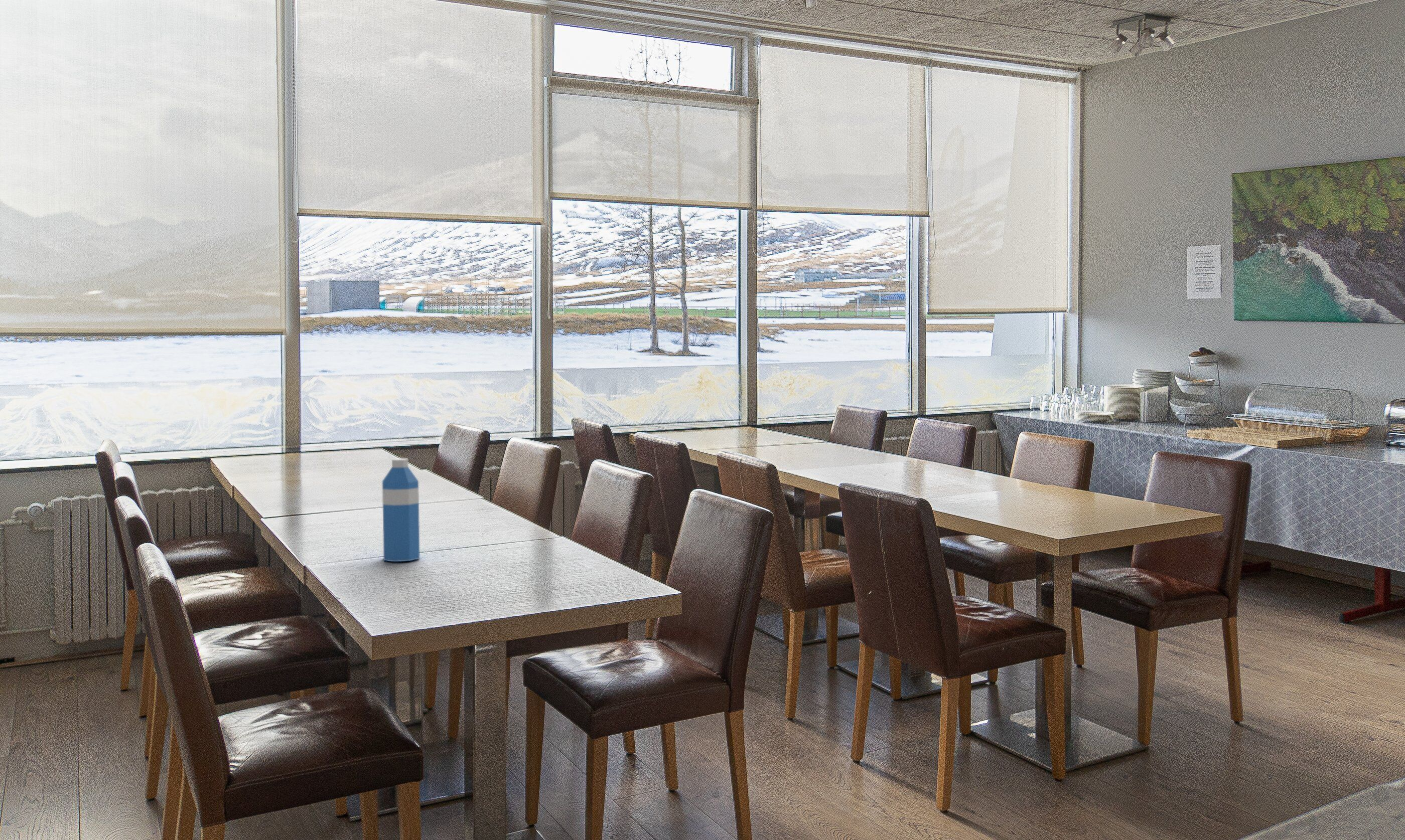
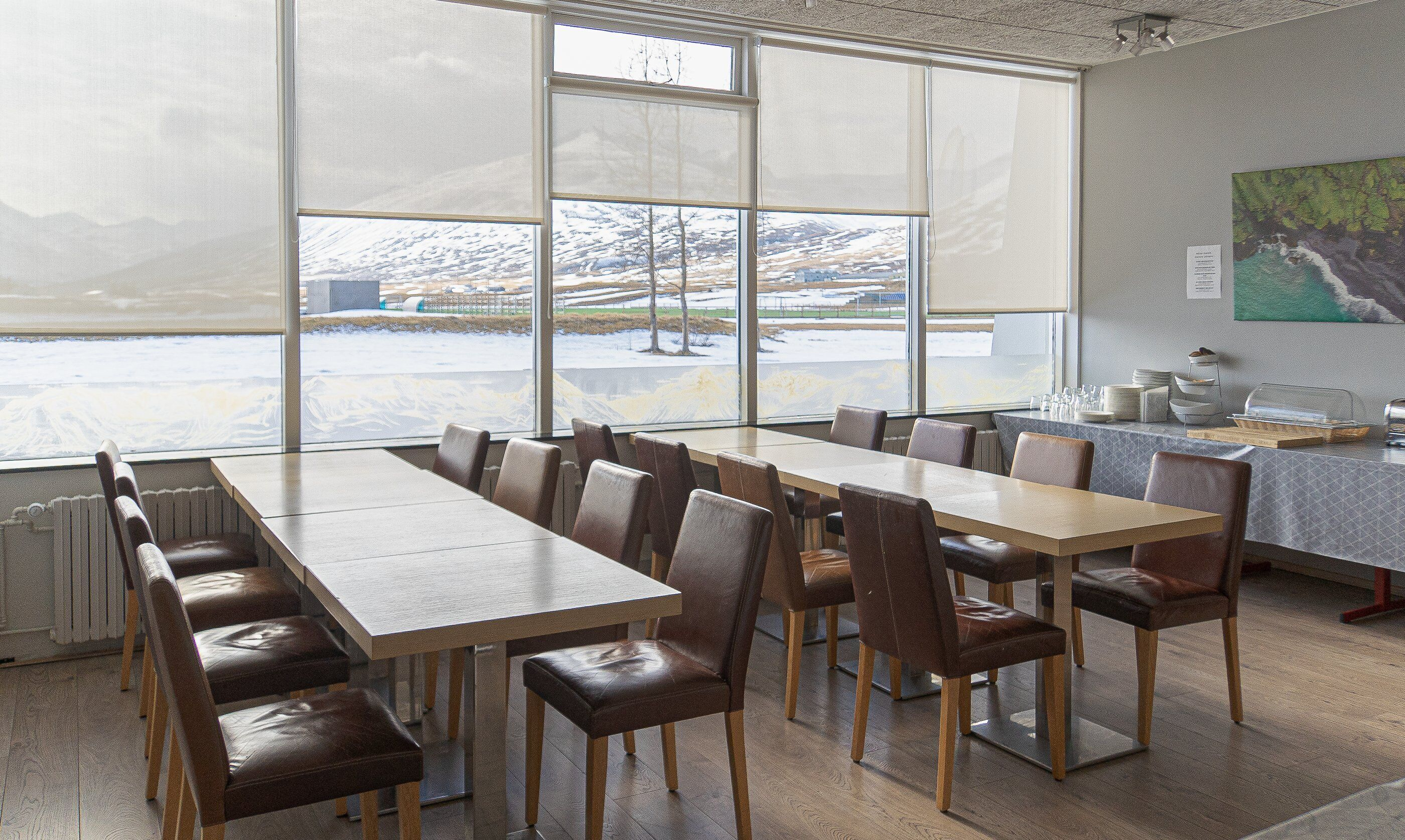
- water bottle [382,458,420,562]
